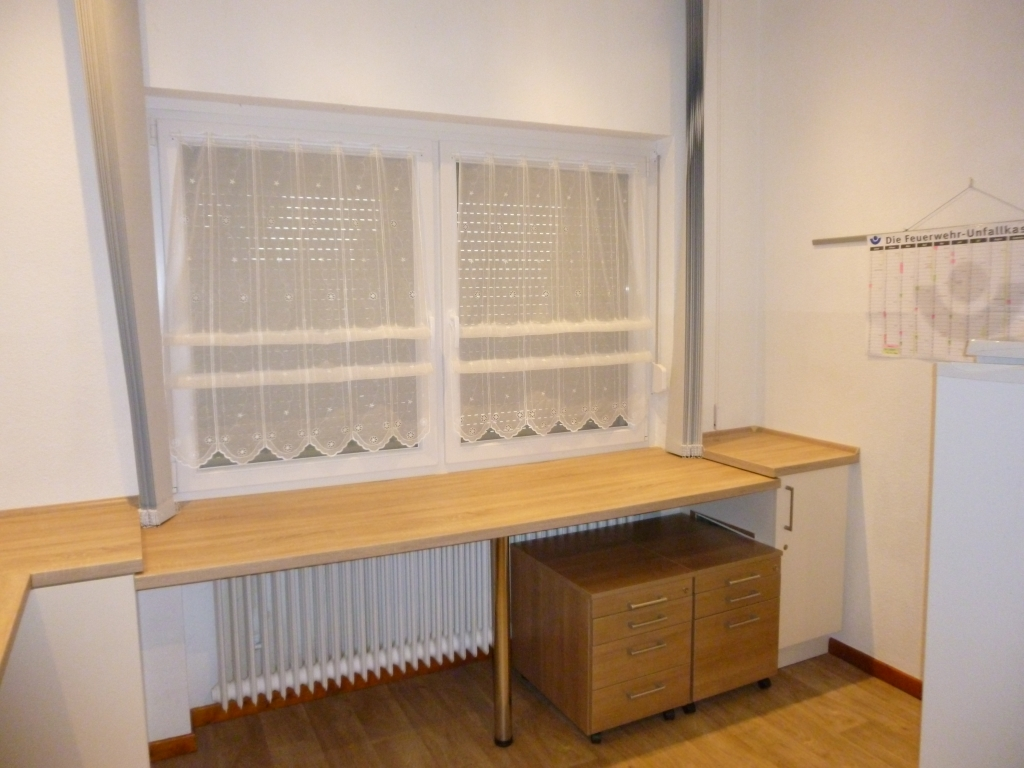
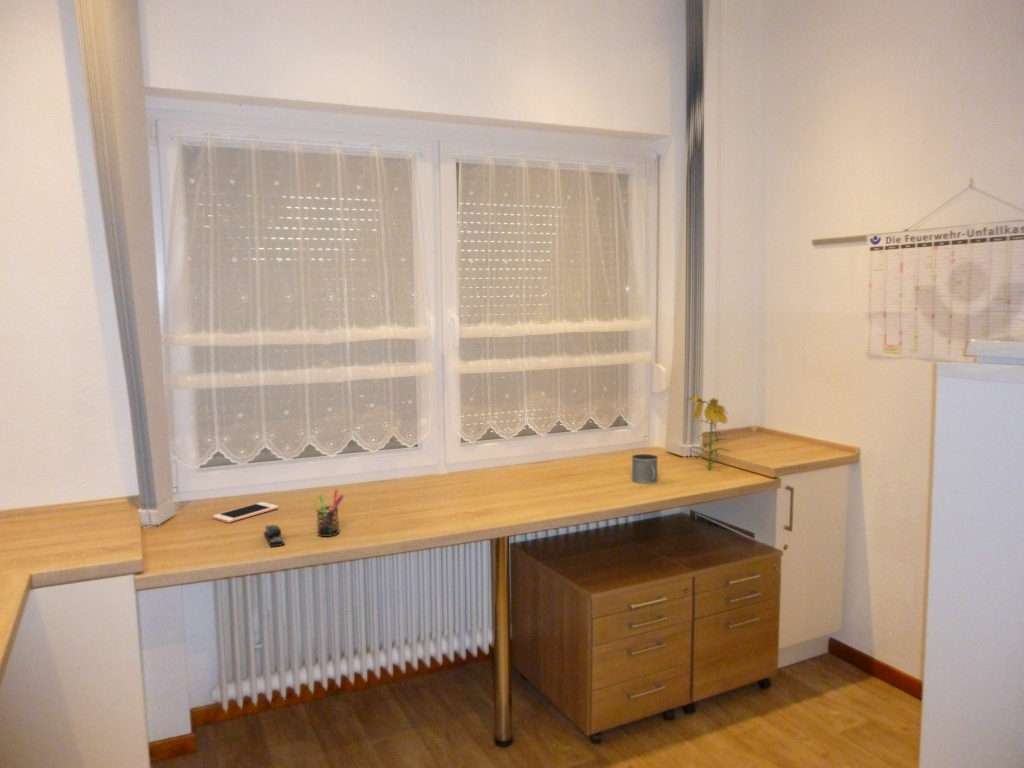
+ pen holder [311,488,345,538]
+ cell phone [212,501,279,524]
+ stapler [263,524,286,548]
+ flower [683,395,733,471]
+ mug [631,453,659,485]
